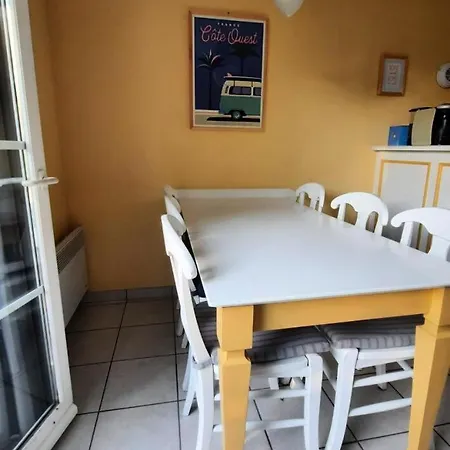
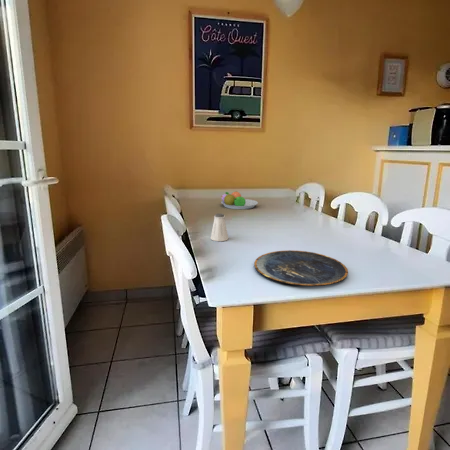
+ plate [253,249,349,287]
+ saltshaker [210,212,229,242]
+ fruit bowl [220,190,259,210]
